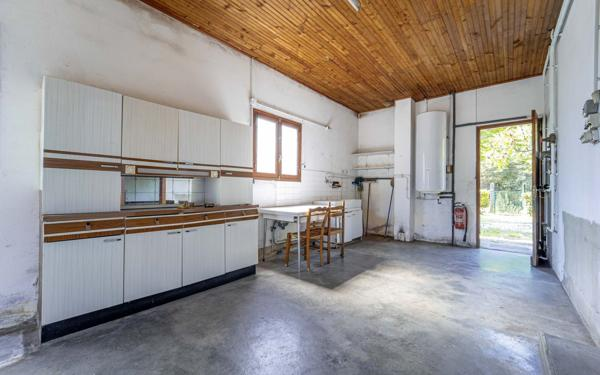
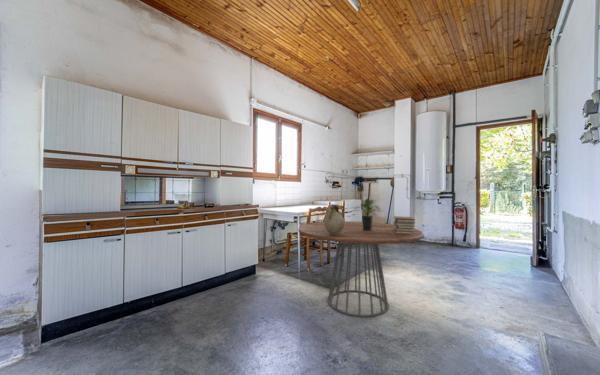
+ potted plant [350,196,385,231]
+ book stack [392,215,416,234]
+ dining table [297,220,425,318]
+ ceramic jug [323,204,346,235]
